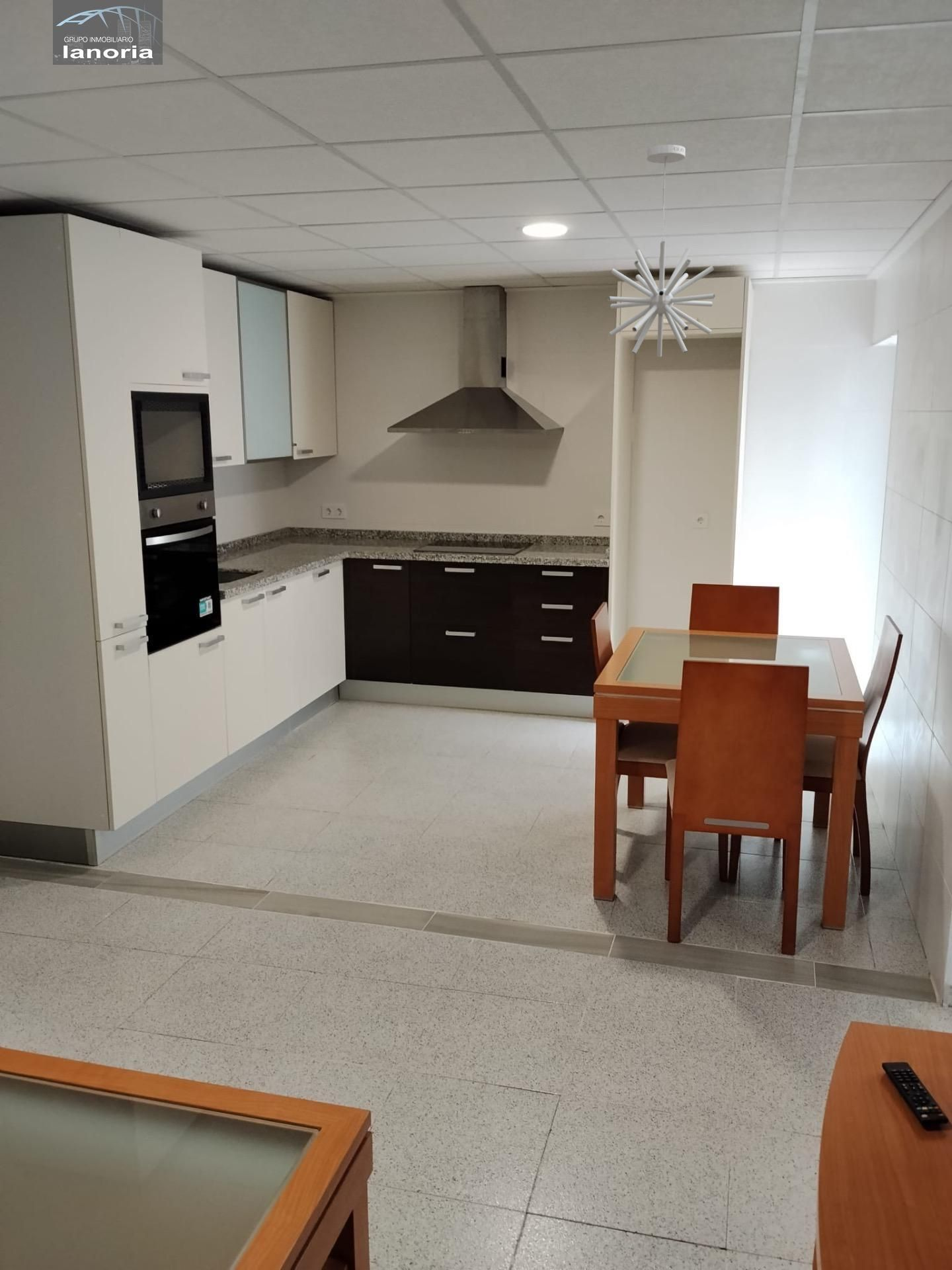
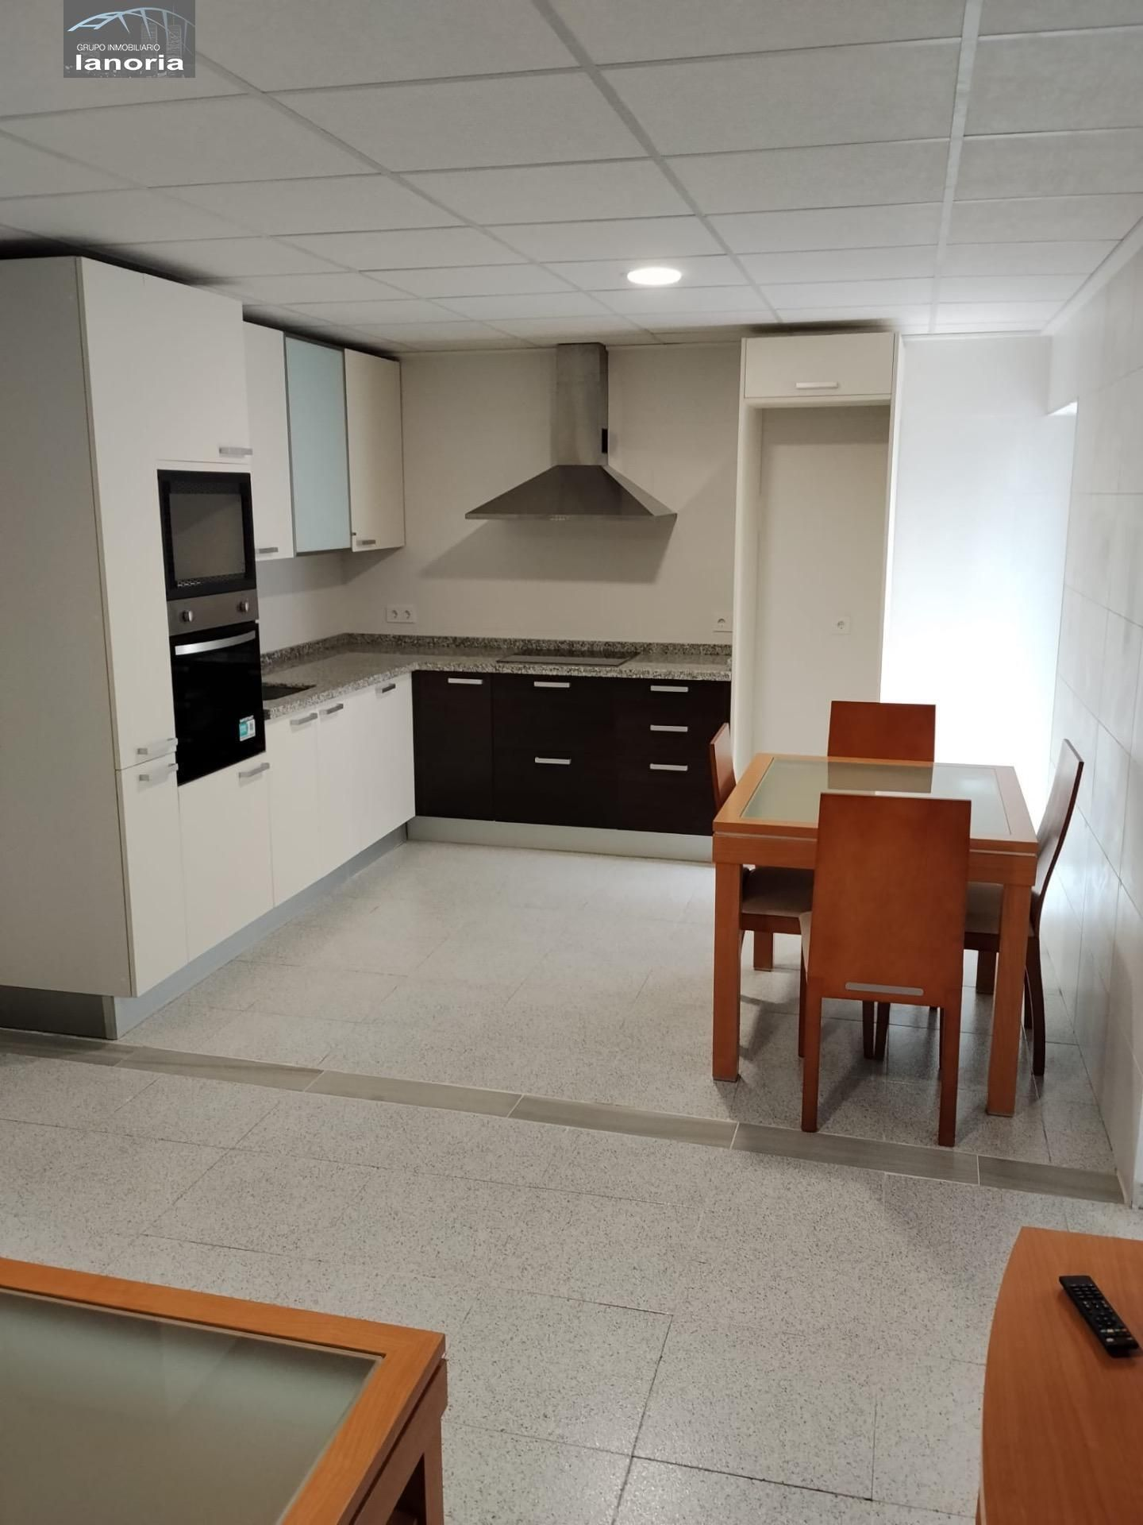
- pendant light [608,144,716,358]
